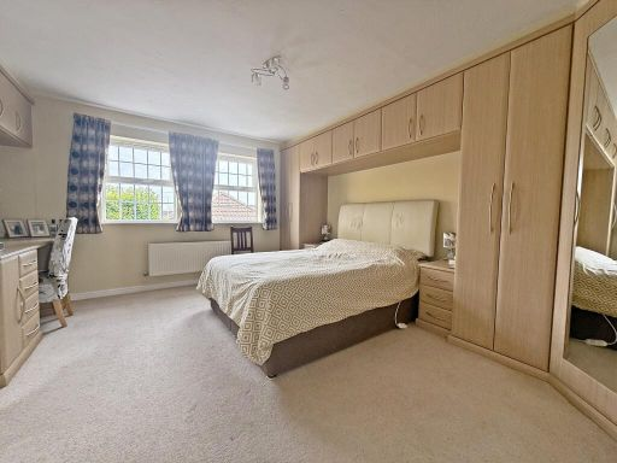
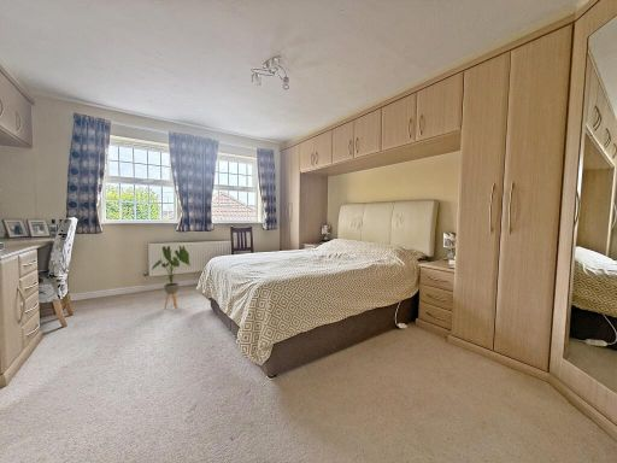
+ house plant [151,245,193,310]
